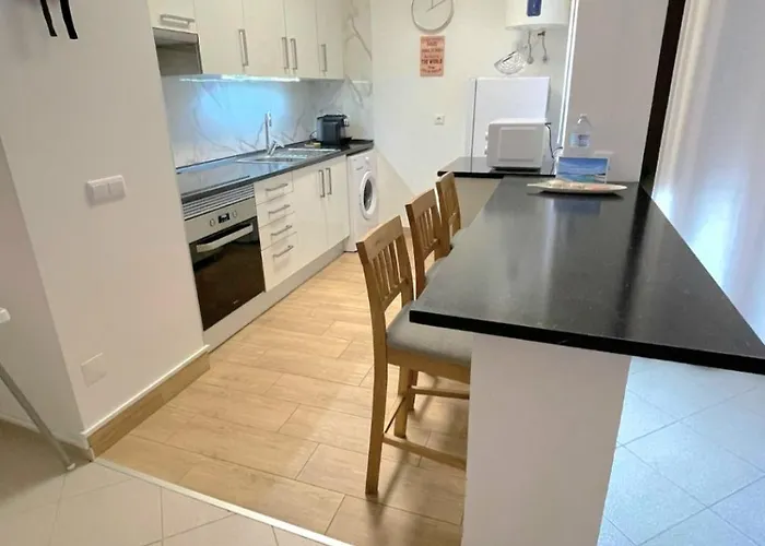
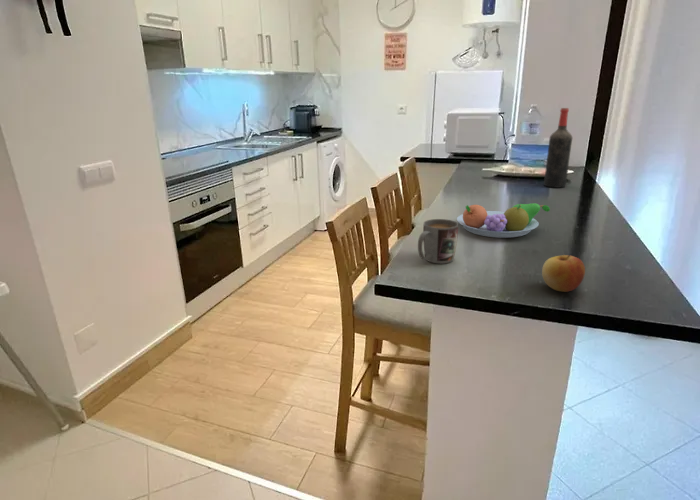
+ apple [541,254,586,293]
+ wine bottle [543,107,573,189]
+ mug [417,218,459,264]
+ fruit bowl [456,202,551,239]
